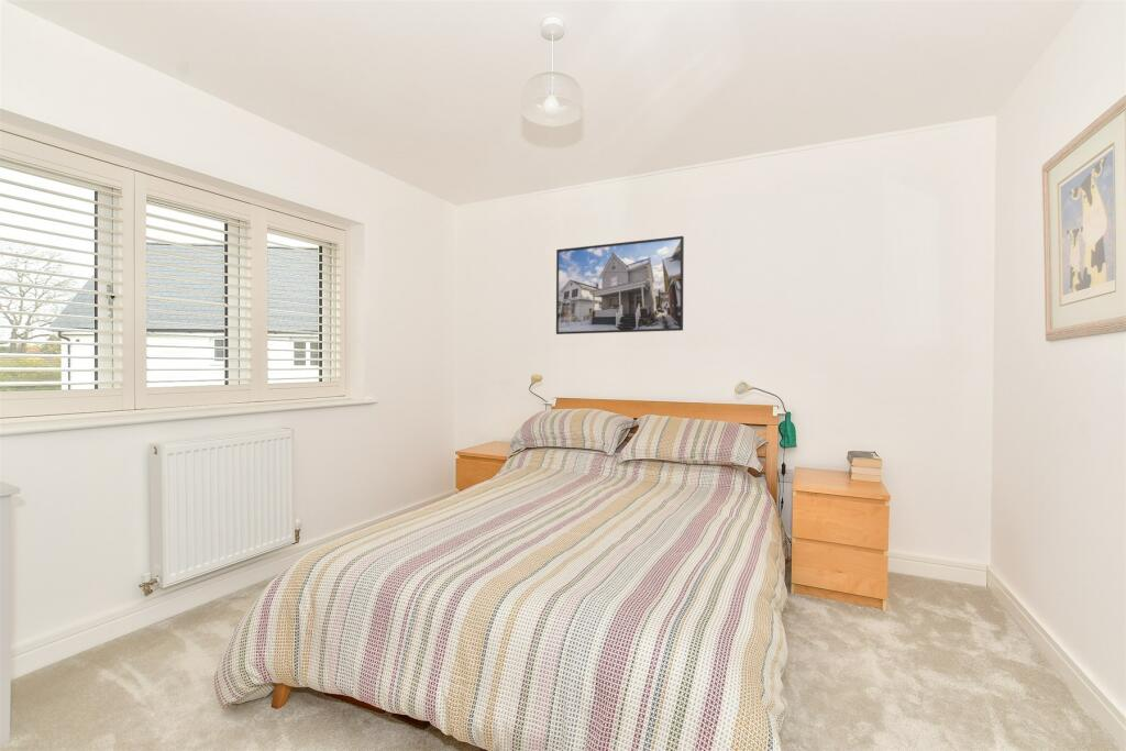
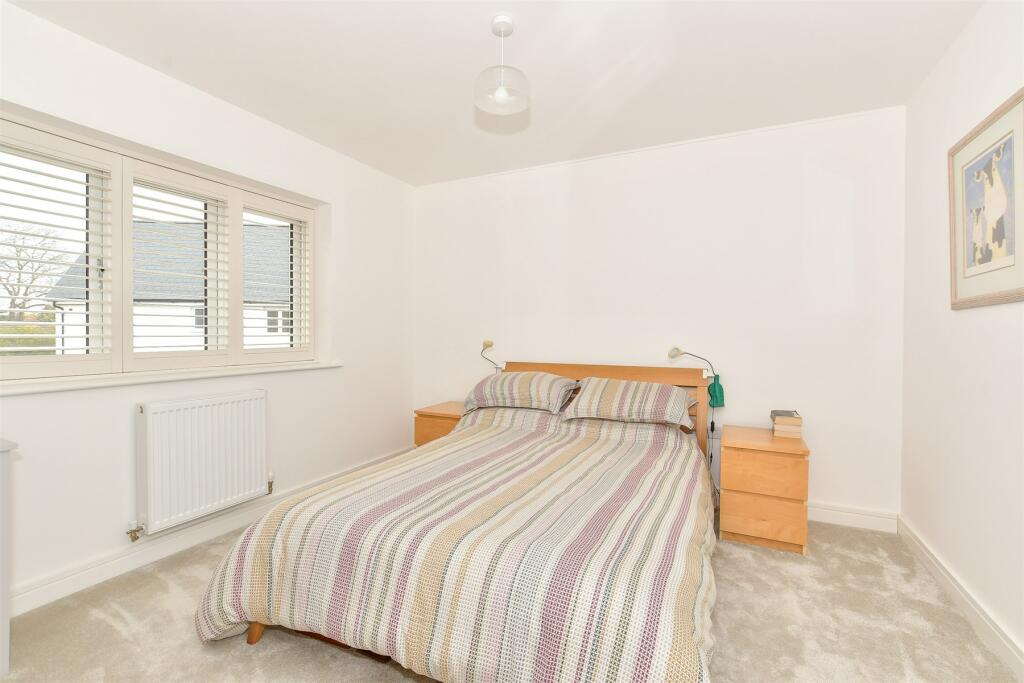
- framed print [555,235,685,335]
